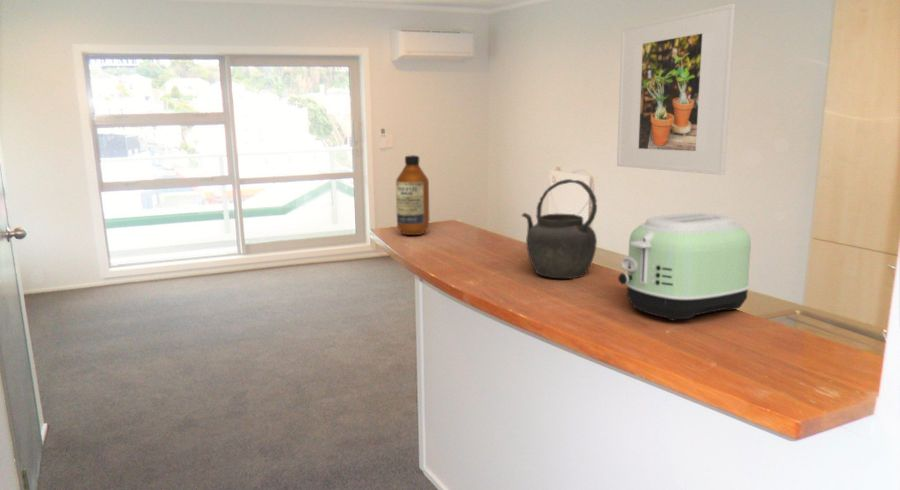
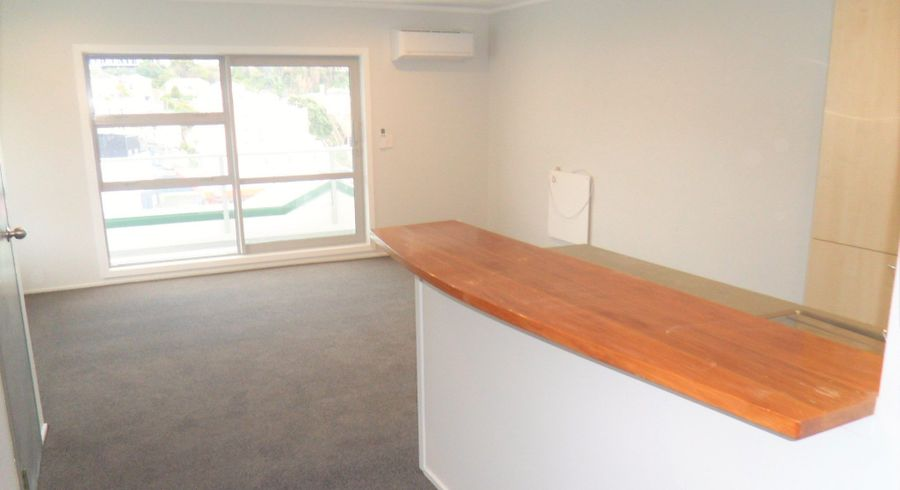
- kettle [521,178,598,279]
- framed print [616,3,737,176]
- bottle [395,154,430,236]
- toaster [617,212,752,322]
